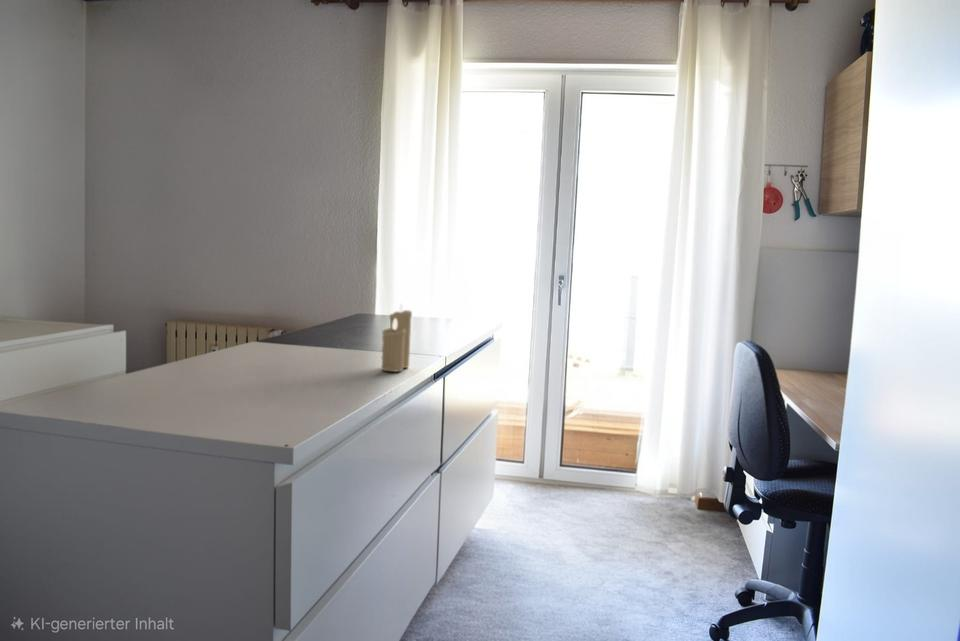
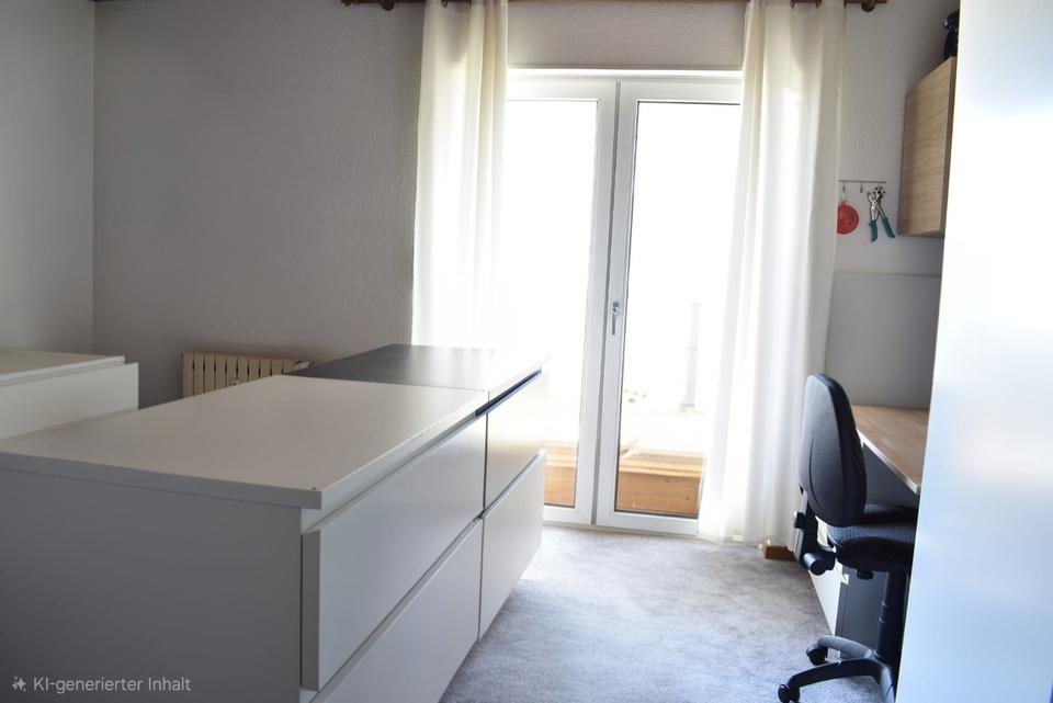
- candle [381,302,413,373]
